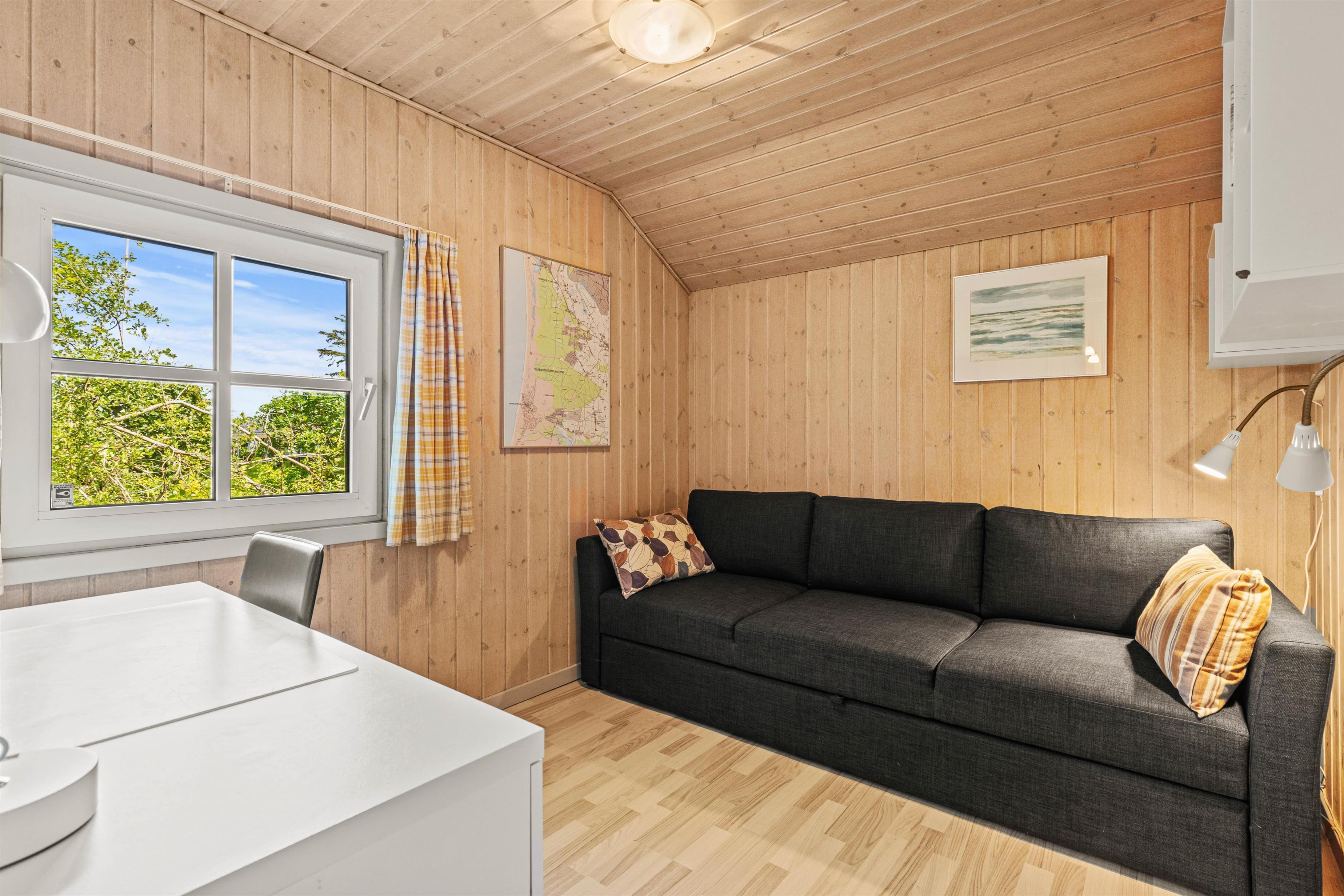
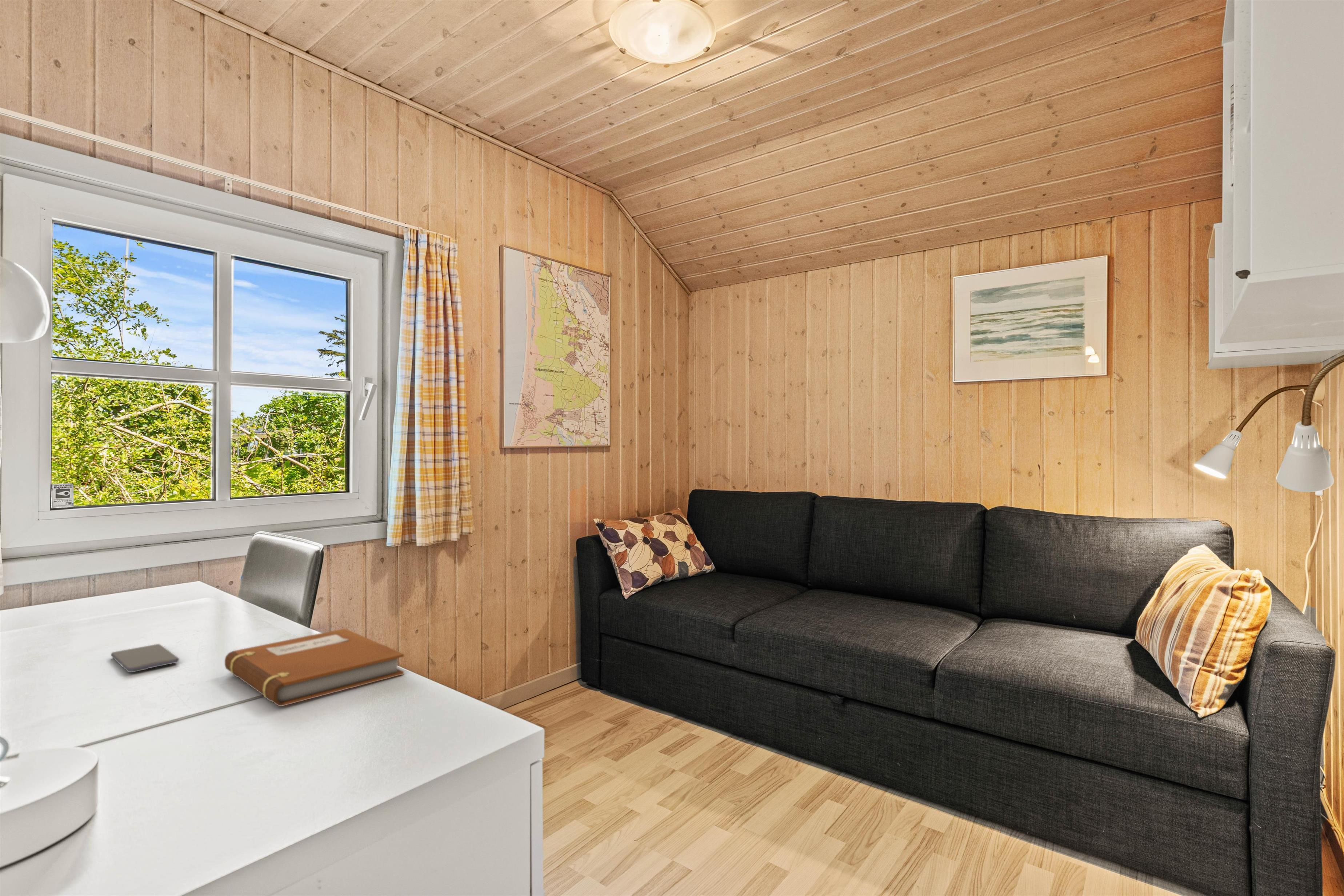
+ smartphone [111,644,179,673]
+ notebook [224,628,404,707]
